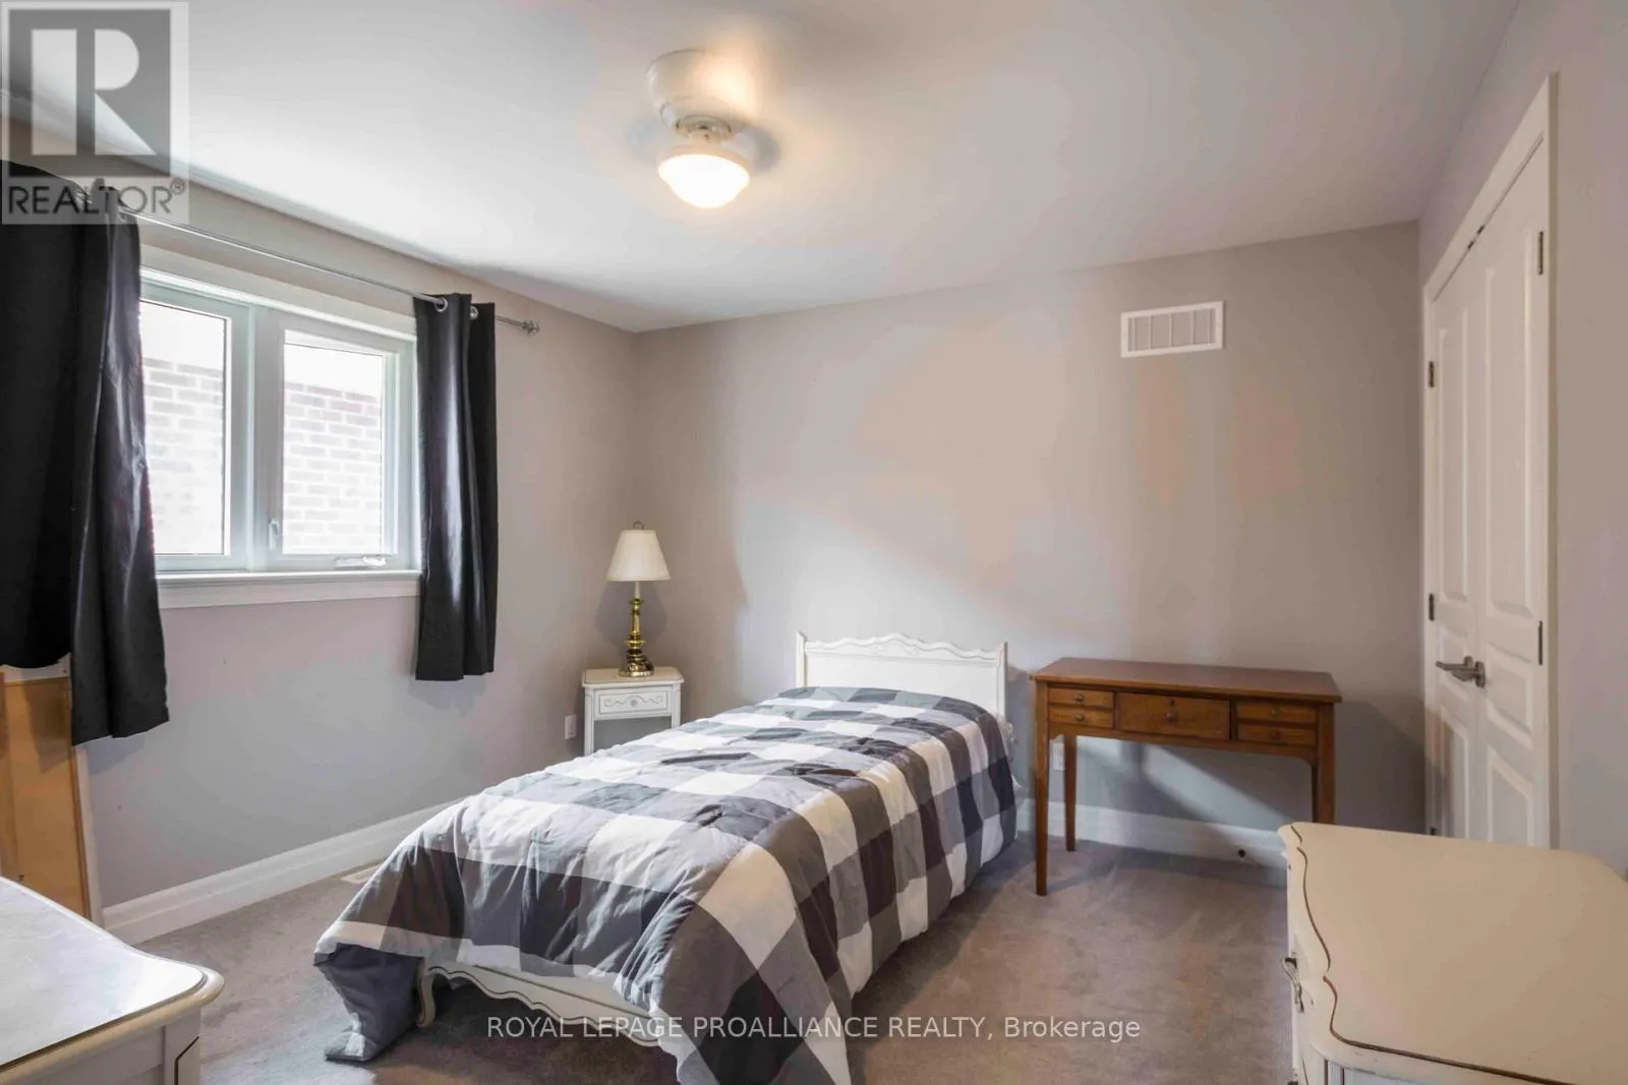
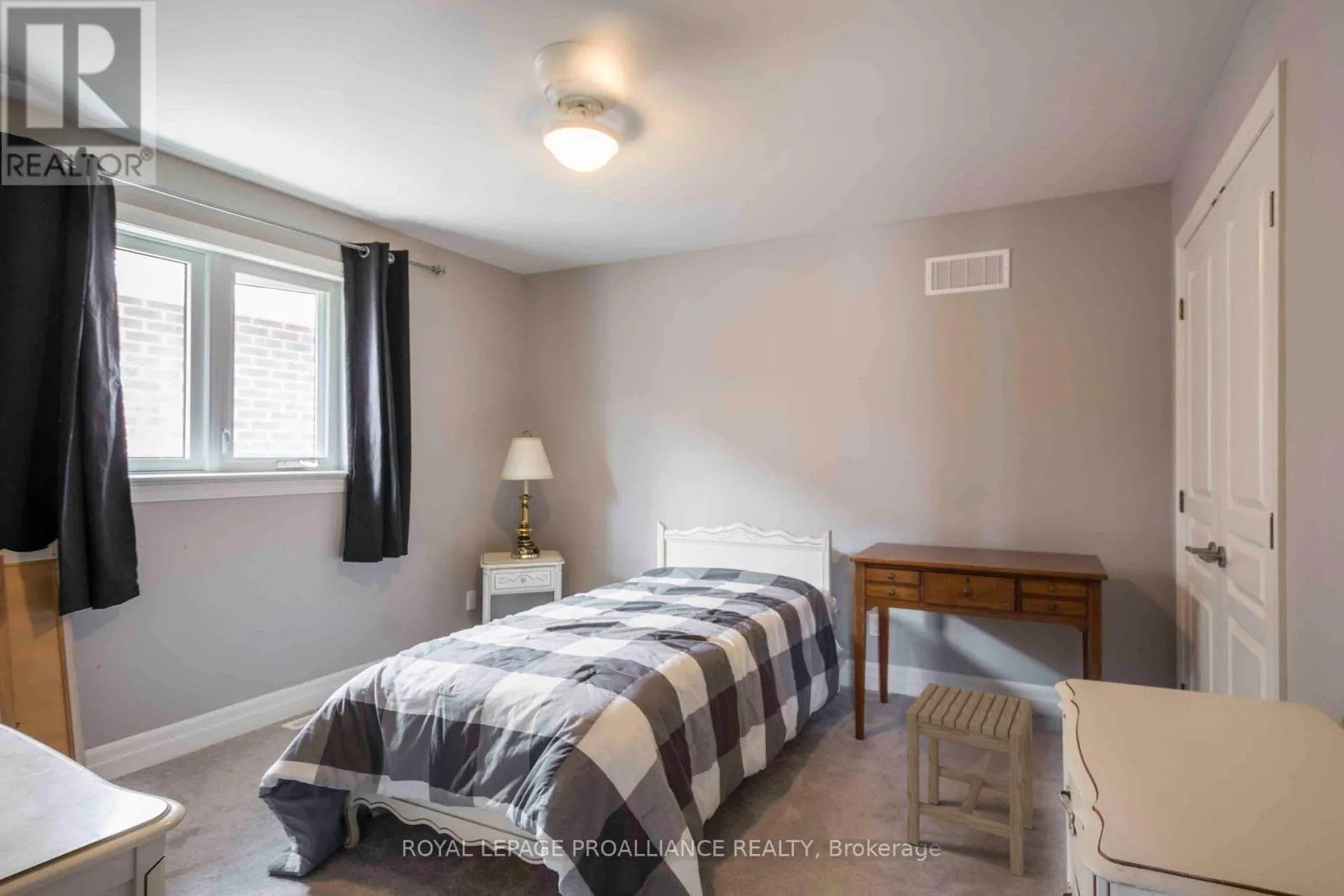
+ stool [906,682,1034,878]
